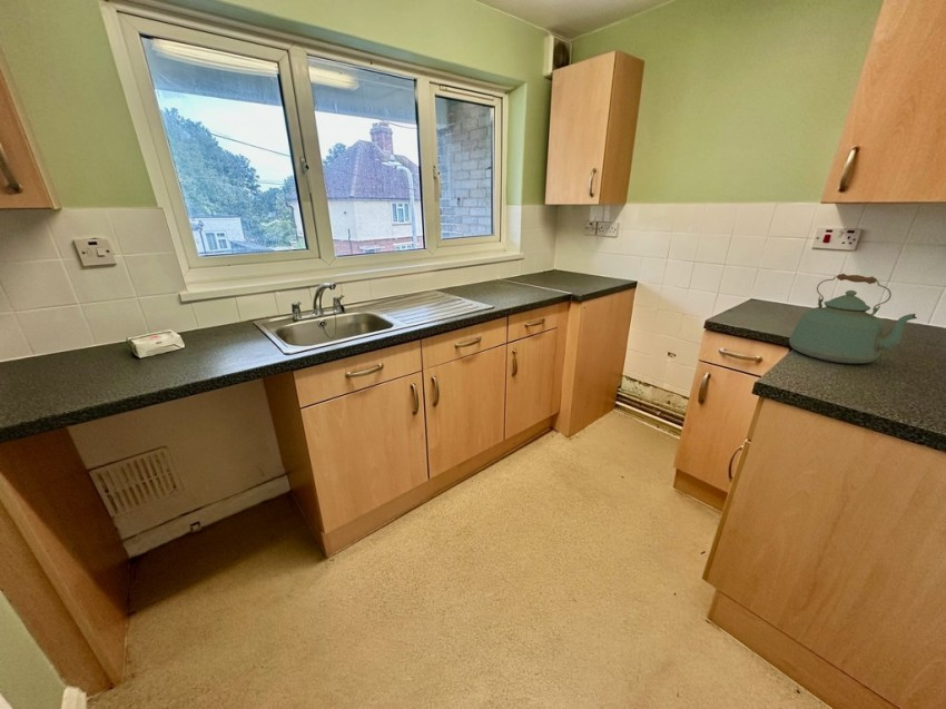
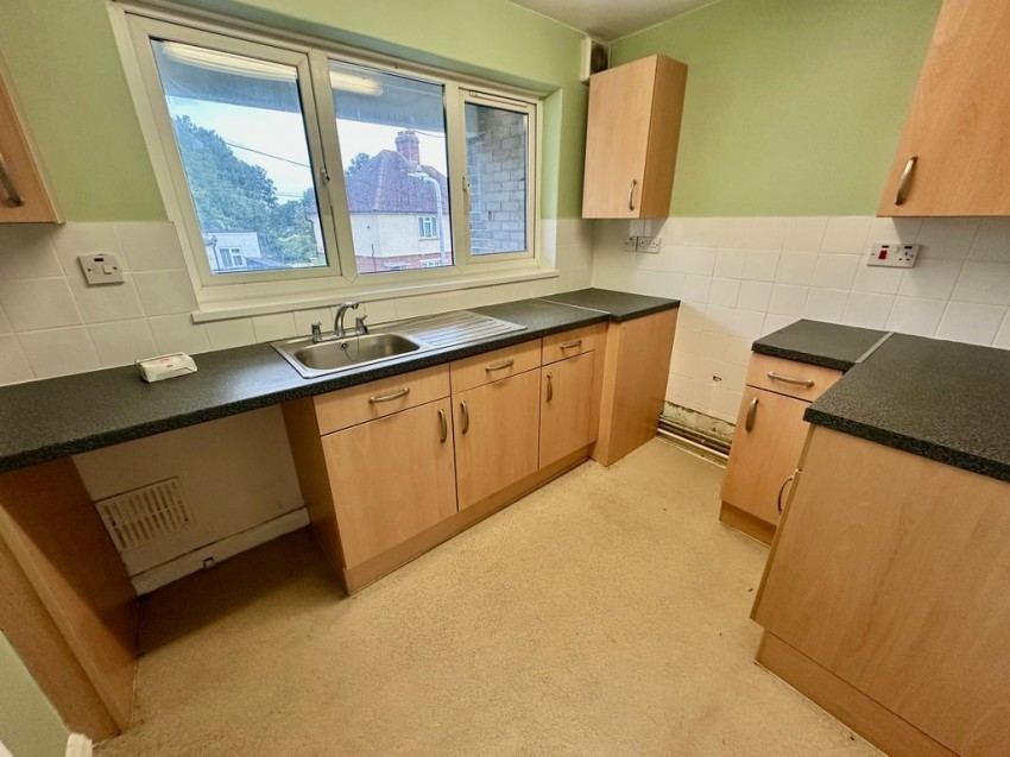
- kettle [788,273,918,365]
